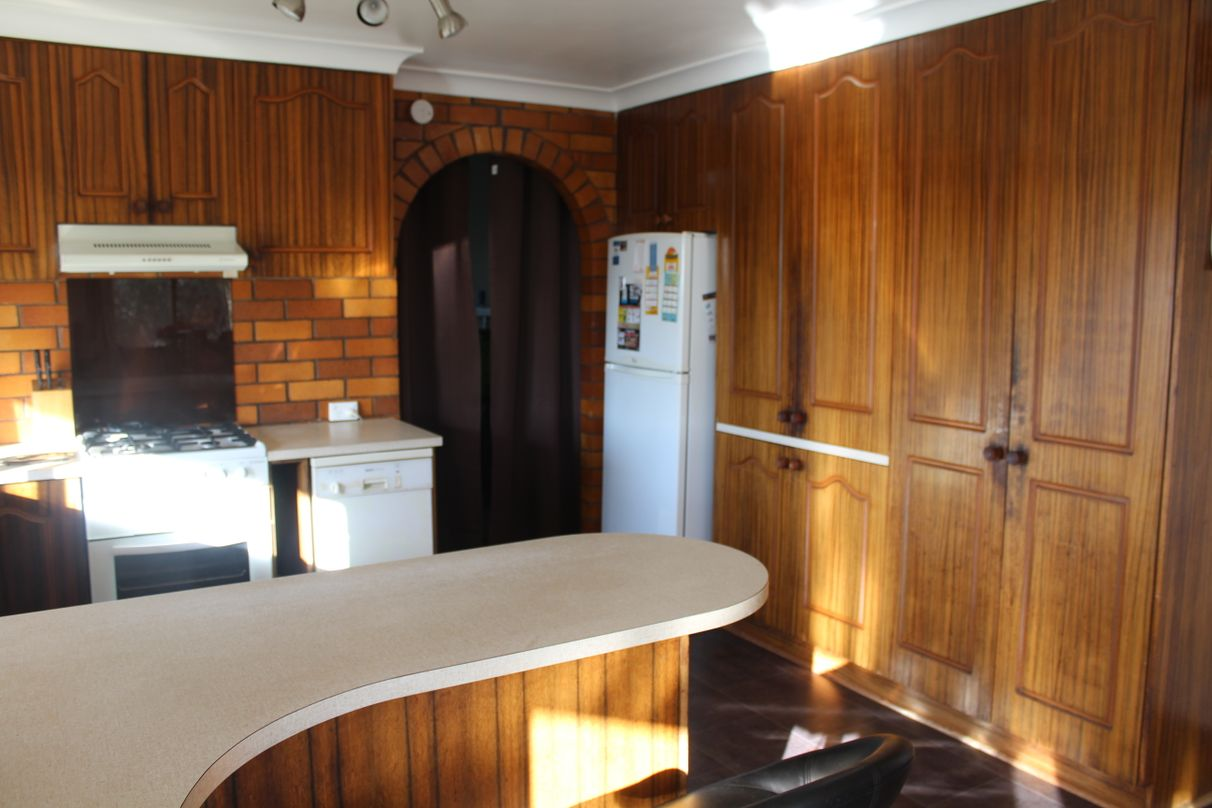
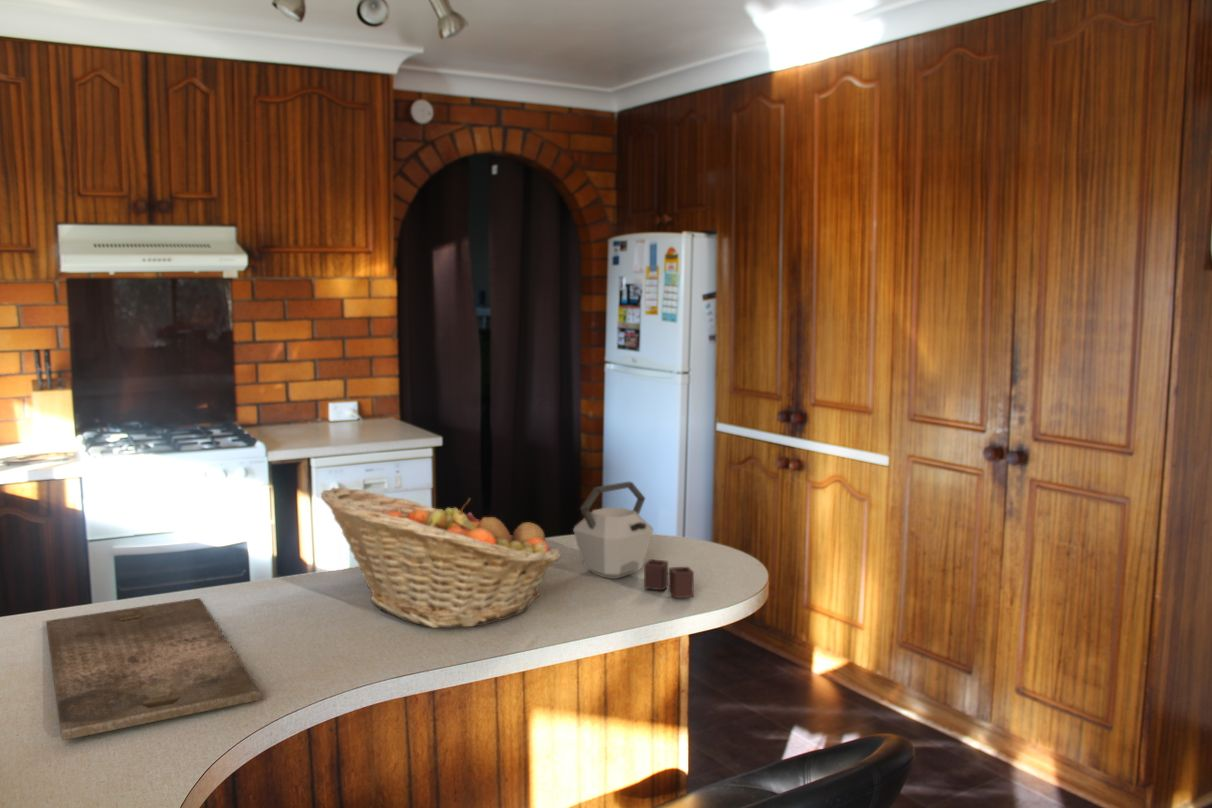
+ fruit basket [320,487,562,629]
+ kettle [572,480,695,599]
+ cutting board [45,597,262,741]
